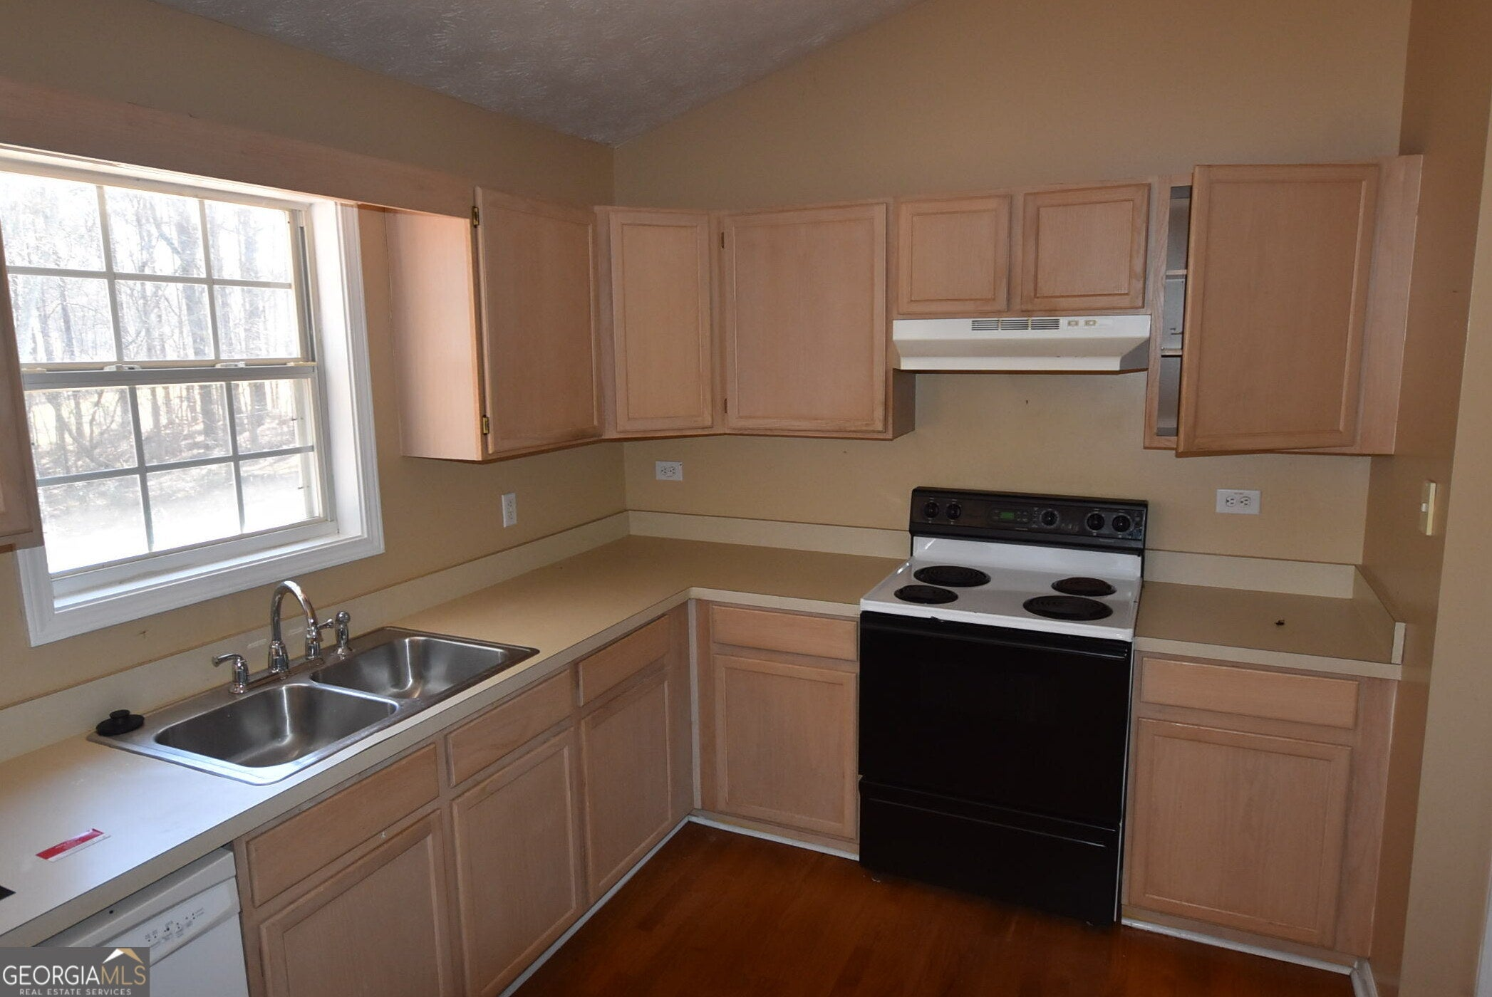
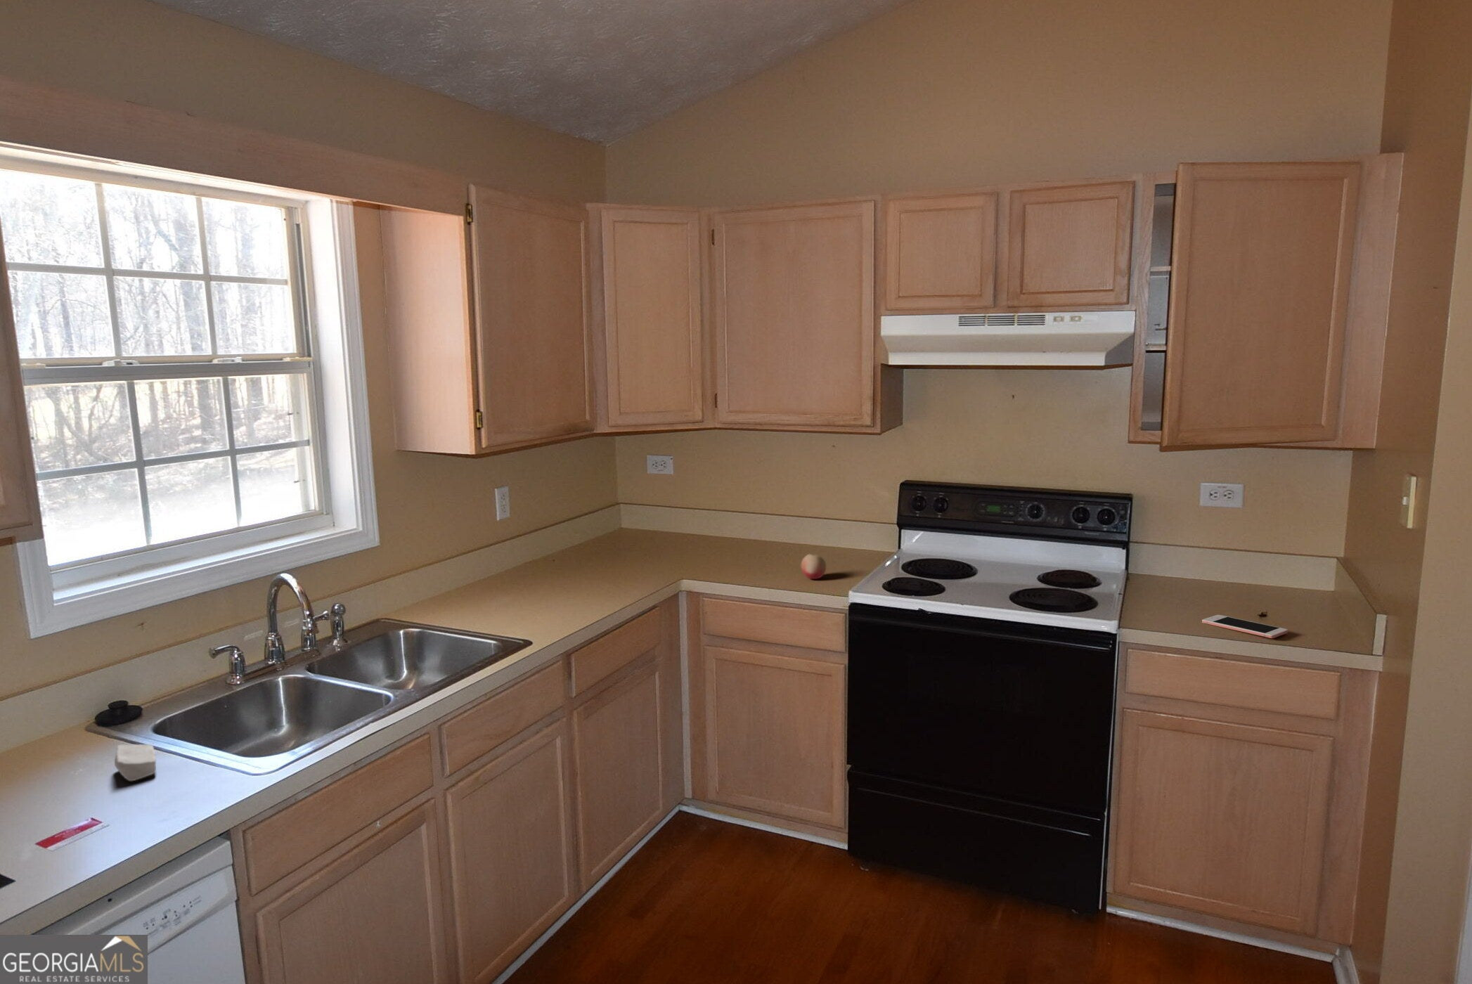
+ soap bar [114,743,157,782]
+ fruit [801,554,827,580]
+ cell phone [1202,614,1289,639]
